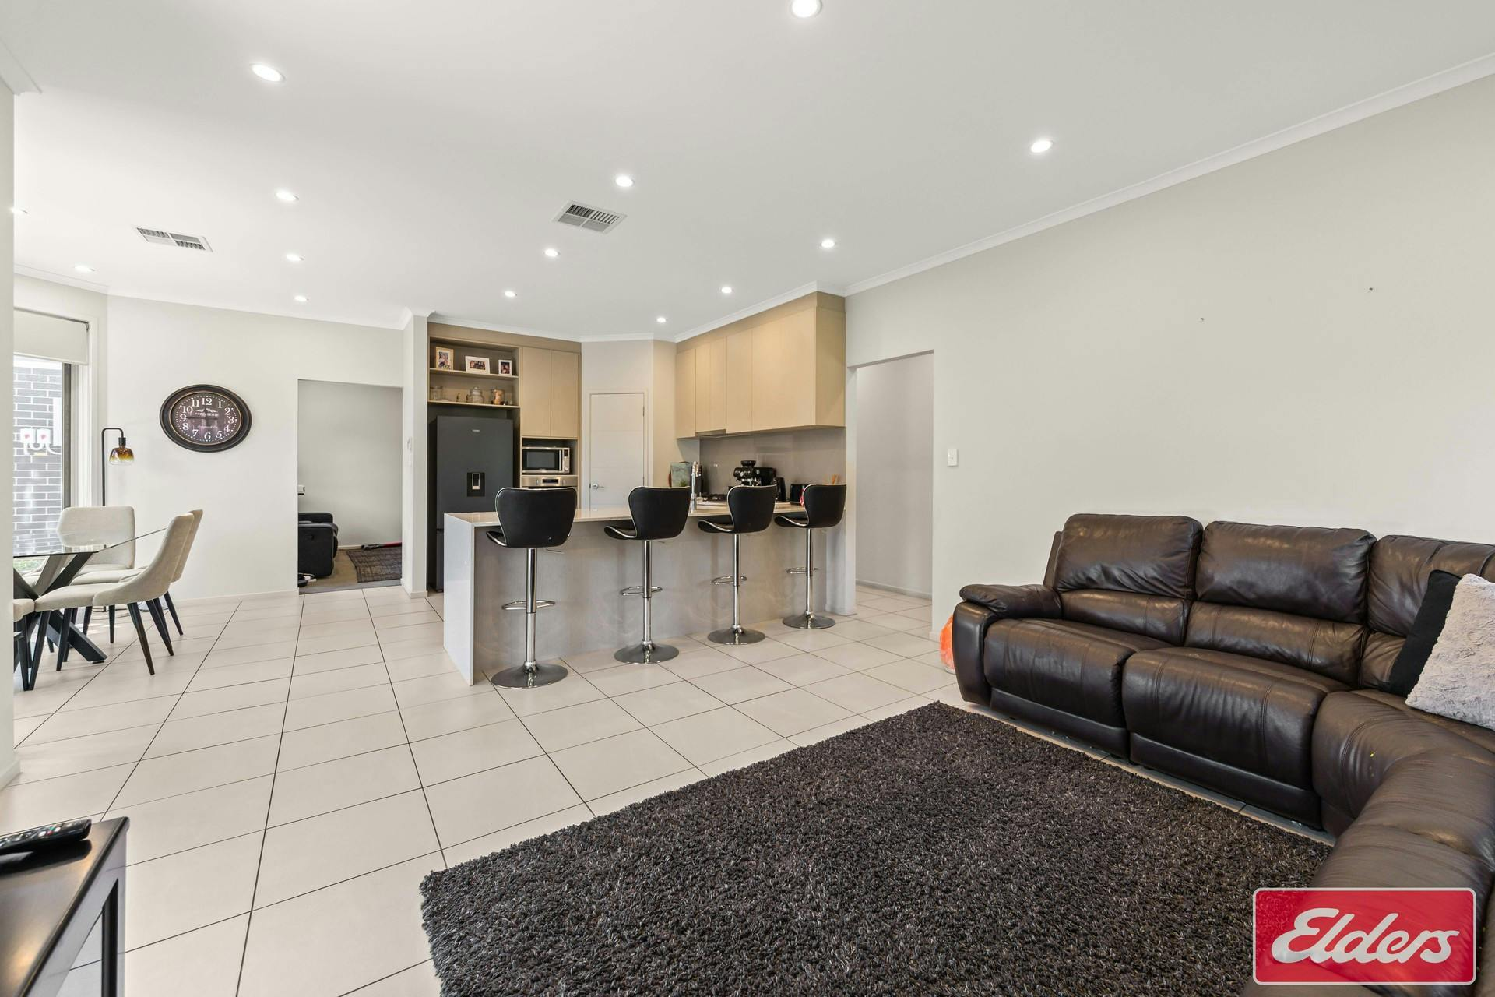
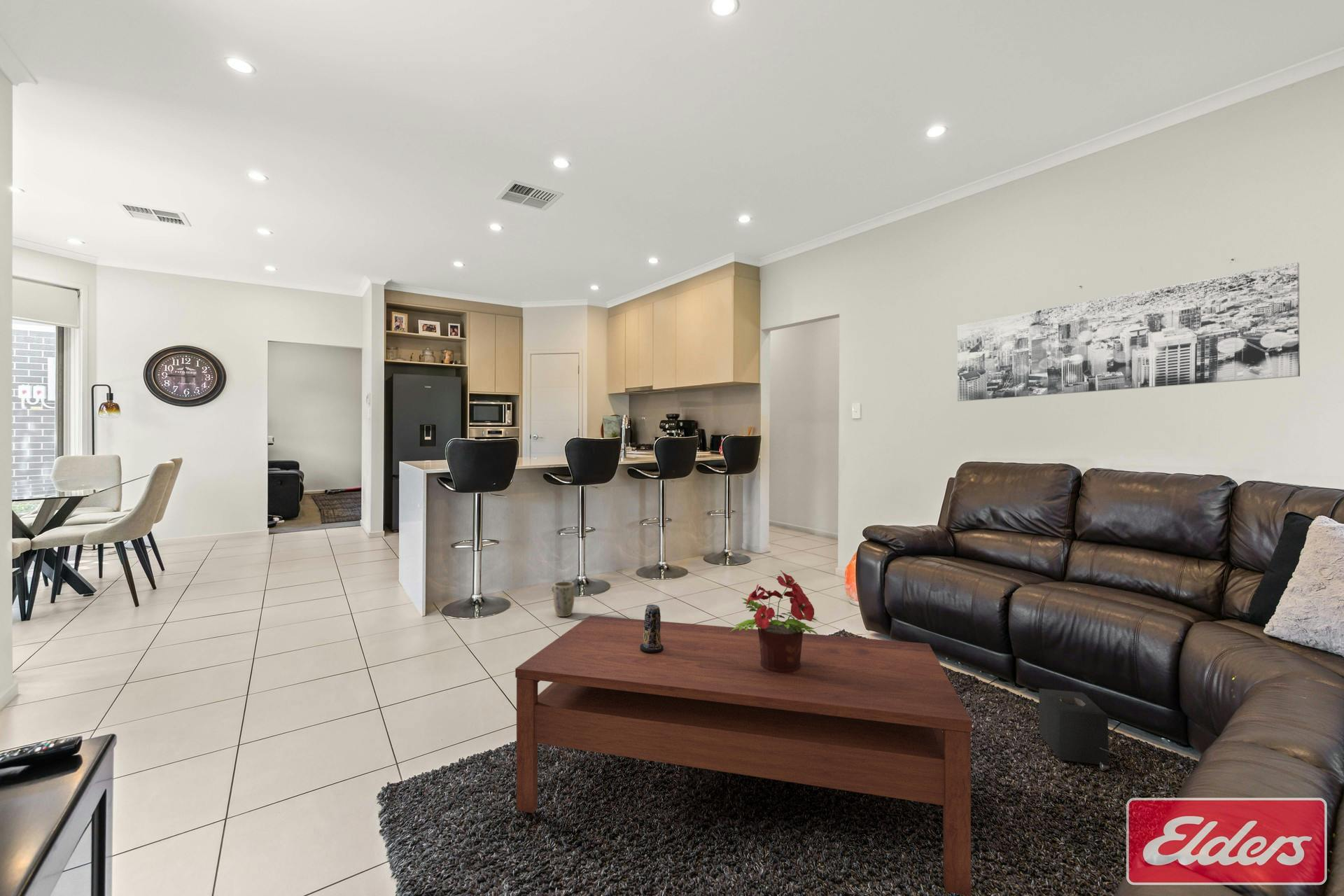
+ wall art [957,262,1301,402]
+ coffee table [514,615,973,896]
+ plant pot [552,581,575,617]
+ candle [640,604,664,653]
+ potted plant [731,570,819,673]
+ speaker [1038,687,1124,770]
